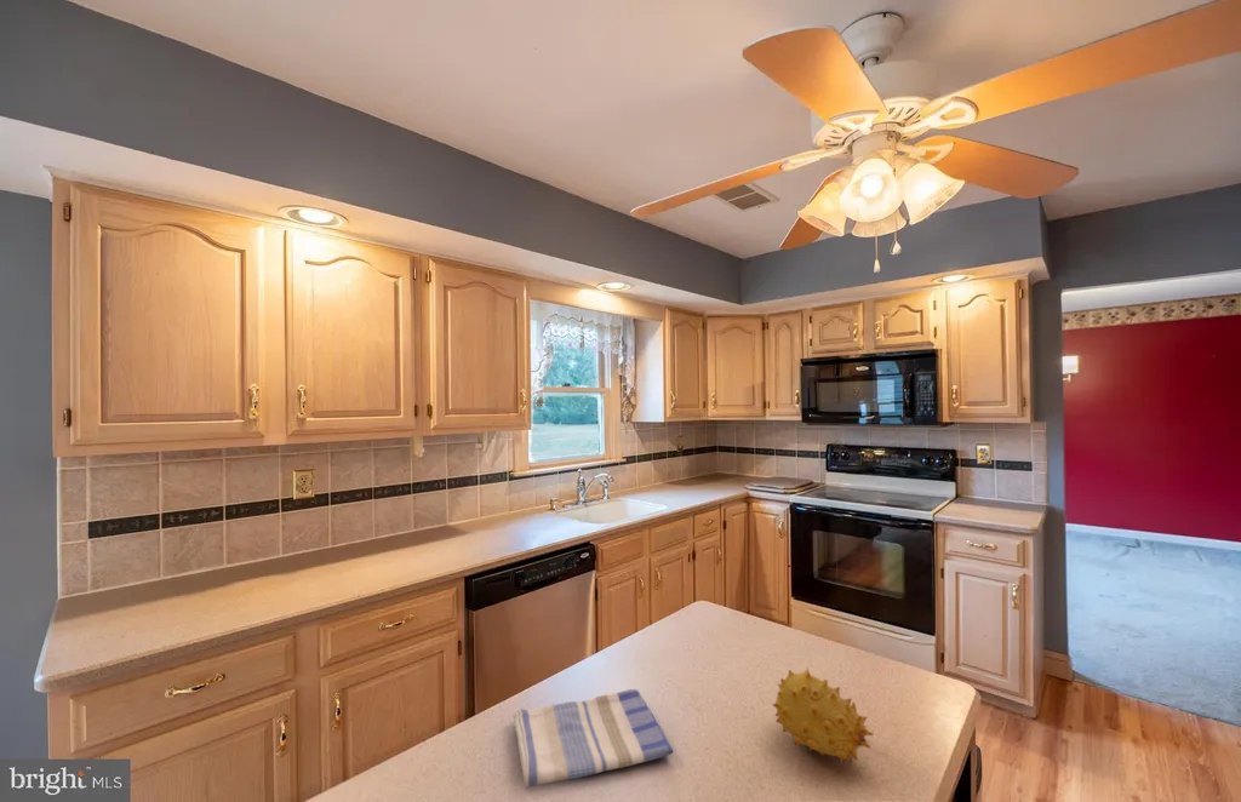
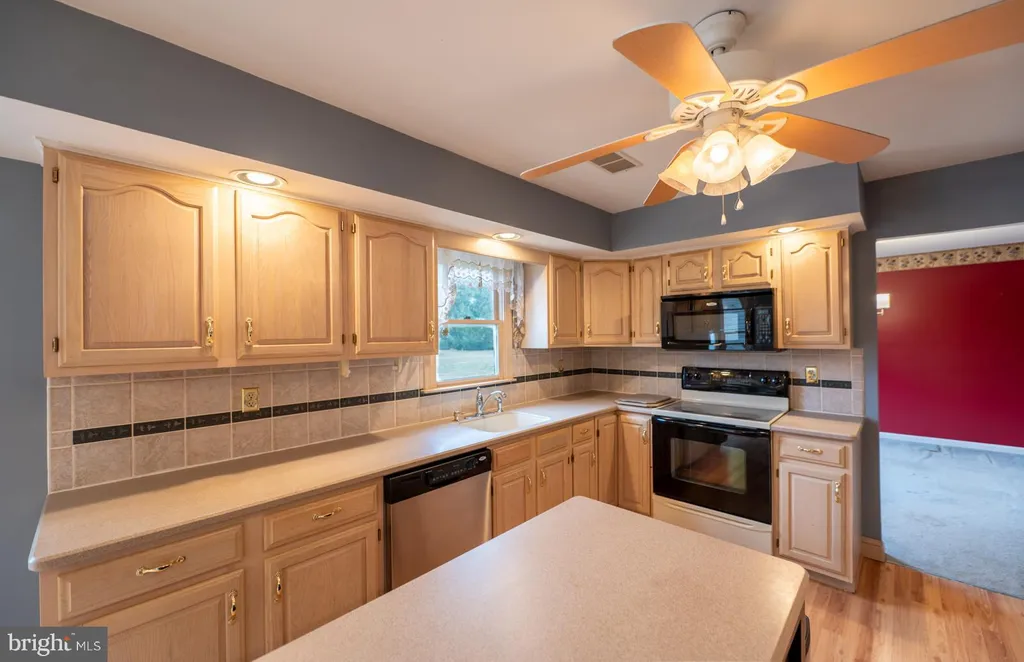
- dish towel [511,688,674,787]
- fruit [771,668,875,764]
